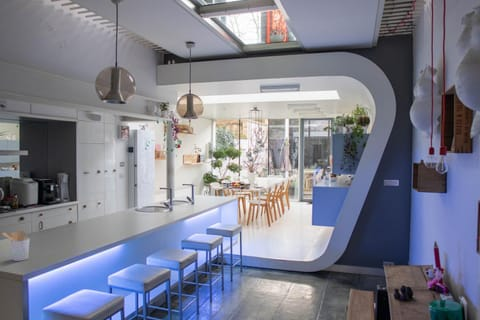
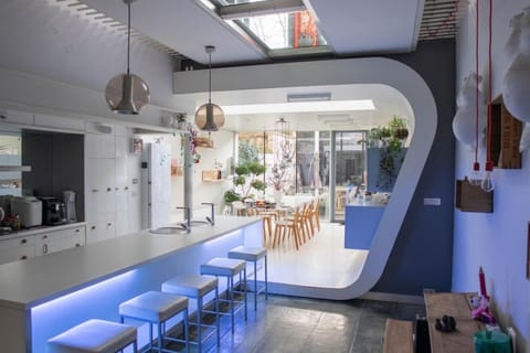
- utensil holder [1,230,30,262]
